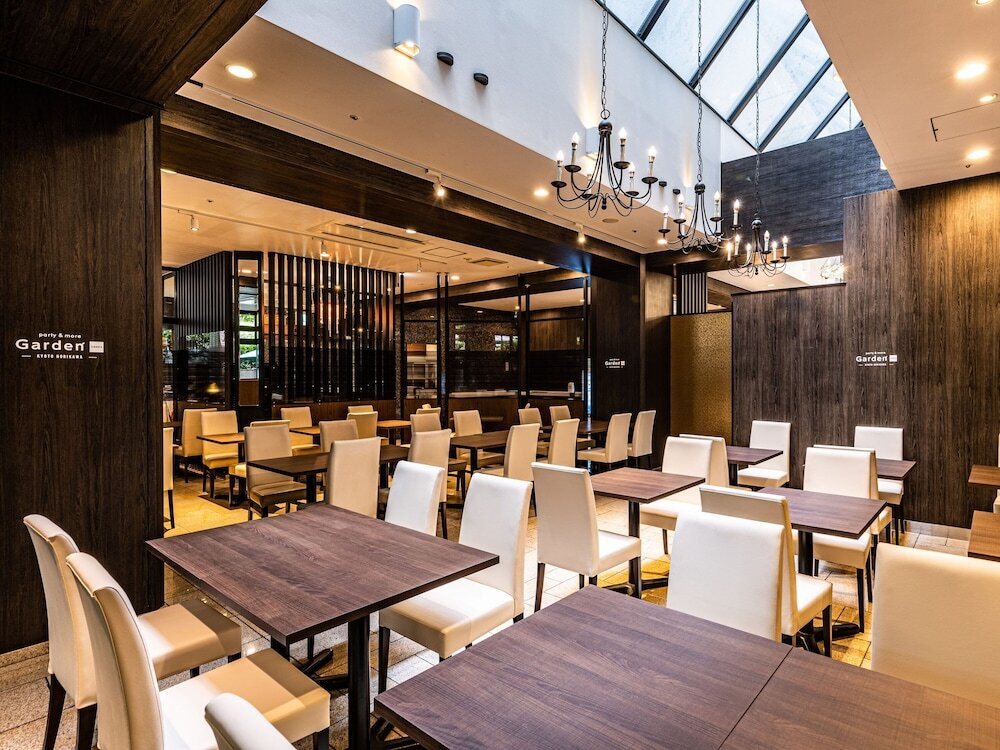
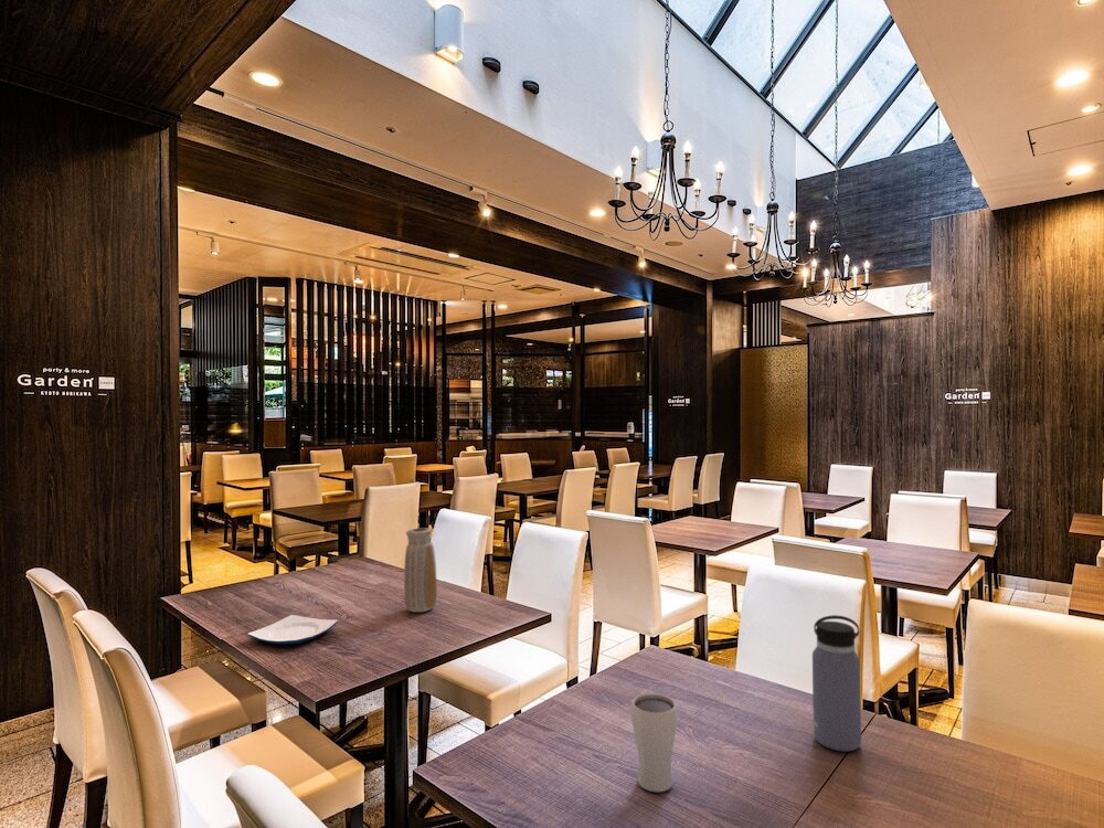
+ drinking glass [630,692,679,793]
+ plate [246,614,339,646]
+ vase [403,527,438,613]
+ water bottle [811,614,862,753]
